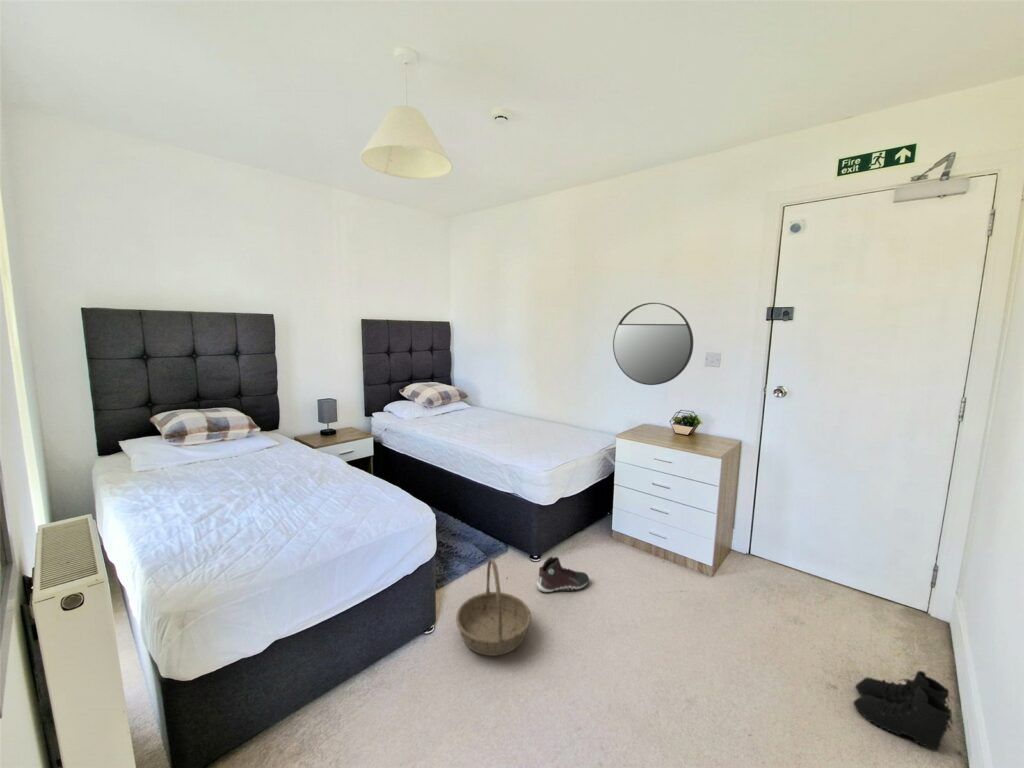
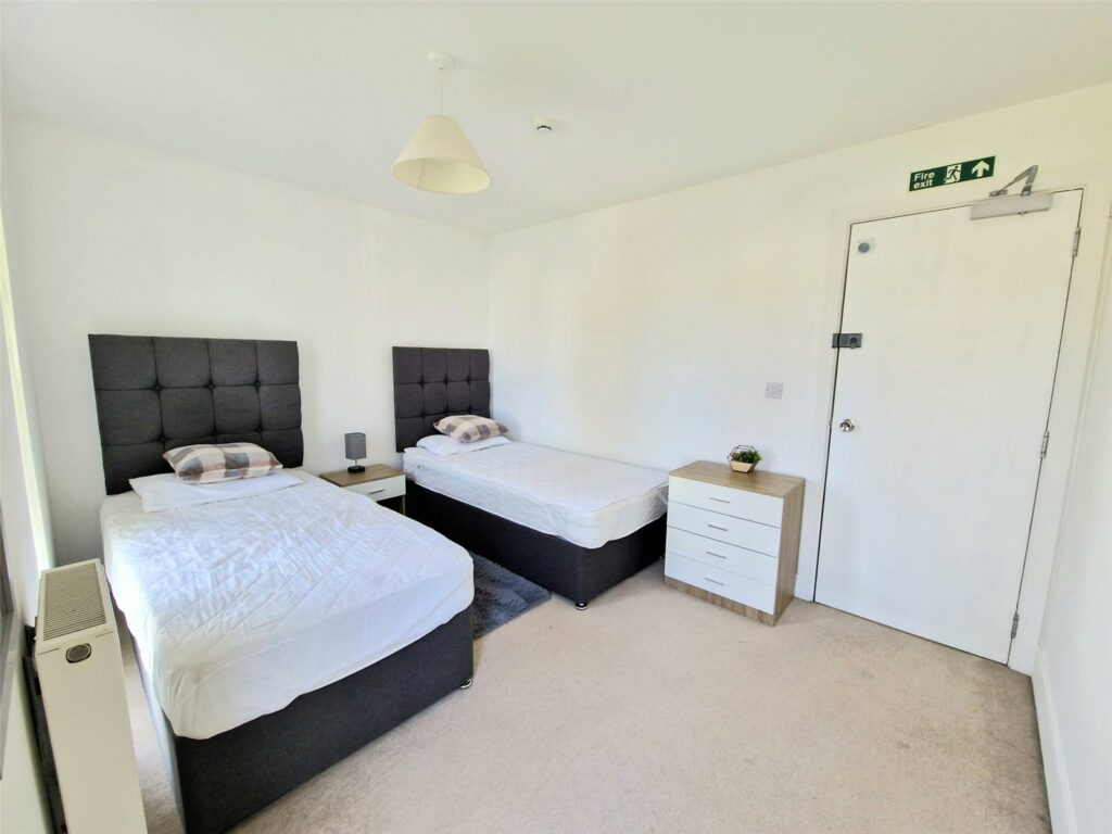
- sneaker [536,556,590,594]
- basket [455,557,532,657]
- home mirror [612,302,694,386]
- boots [853,670,954,751]
